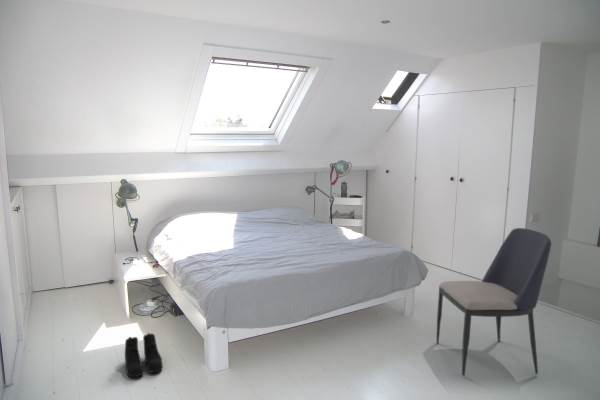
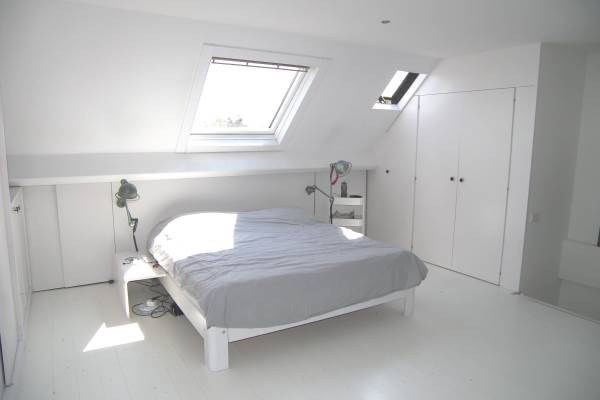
- boots [124,332,164,378]
- chair [436,227,552,377]
